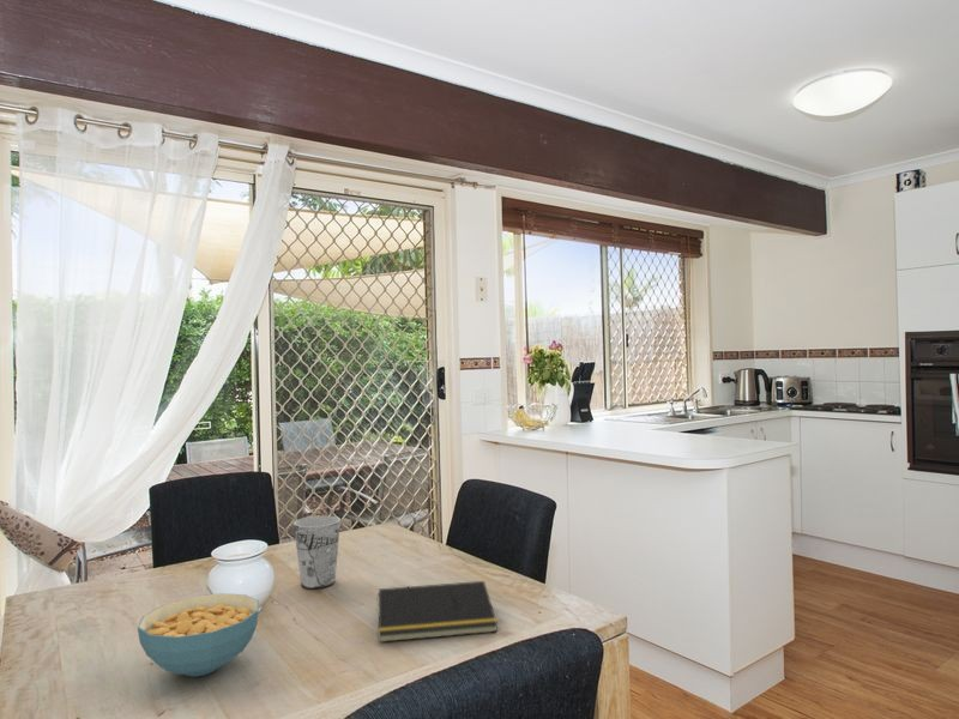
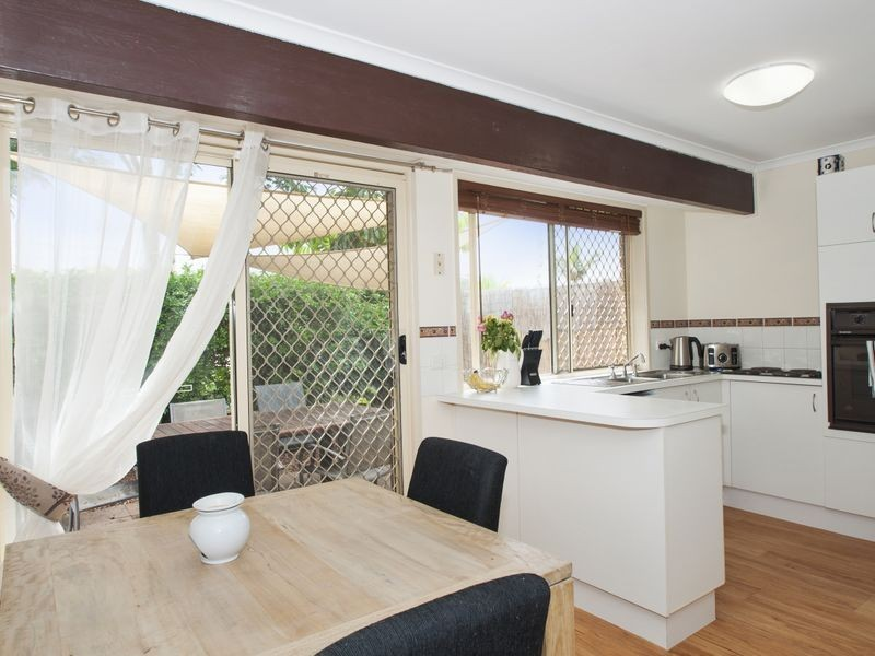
- notepad [375,580,499,644]
- cup [292,514,342,590]
- cereal bowl [137,592,260,677]
